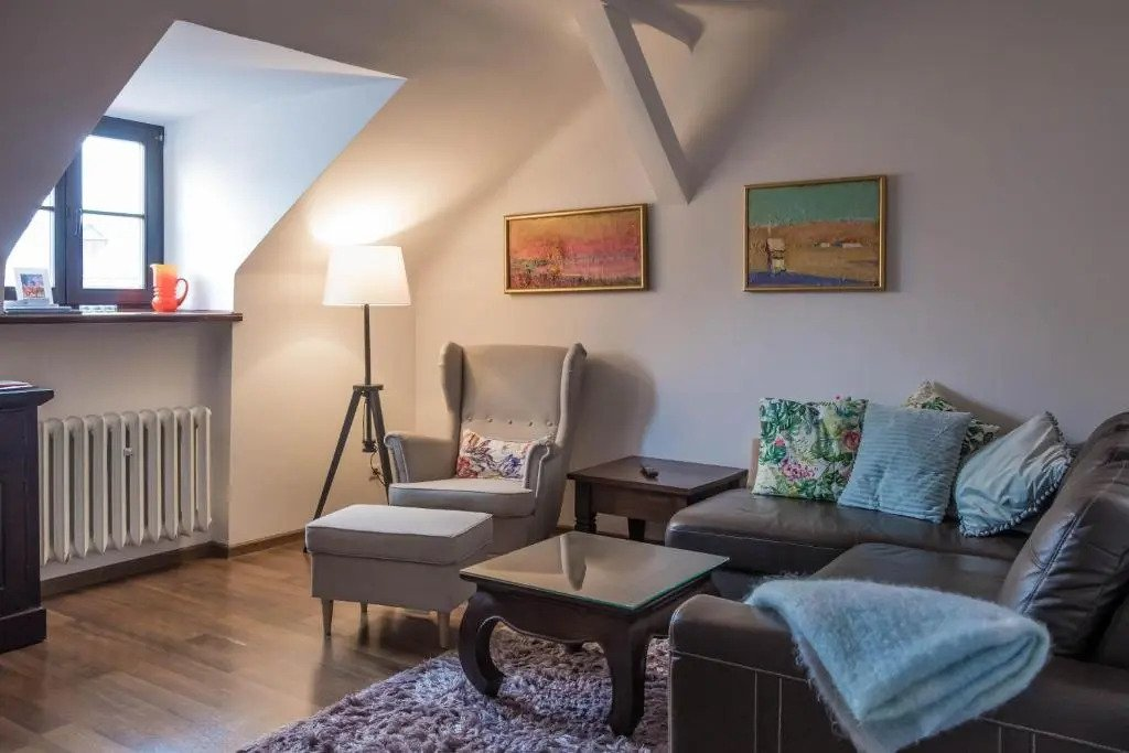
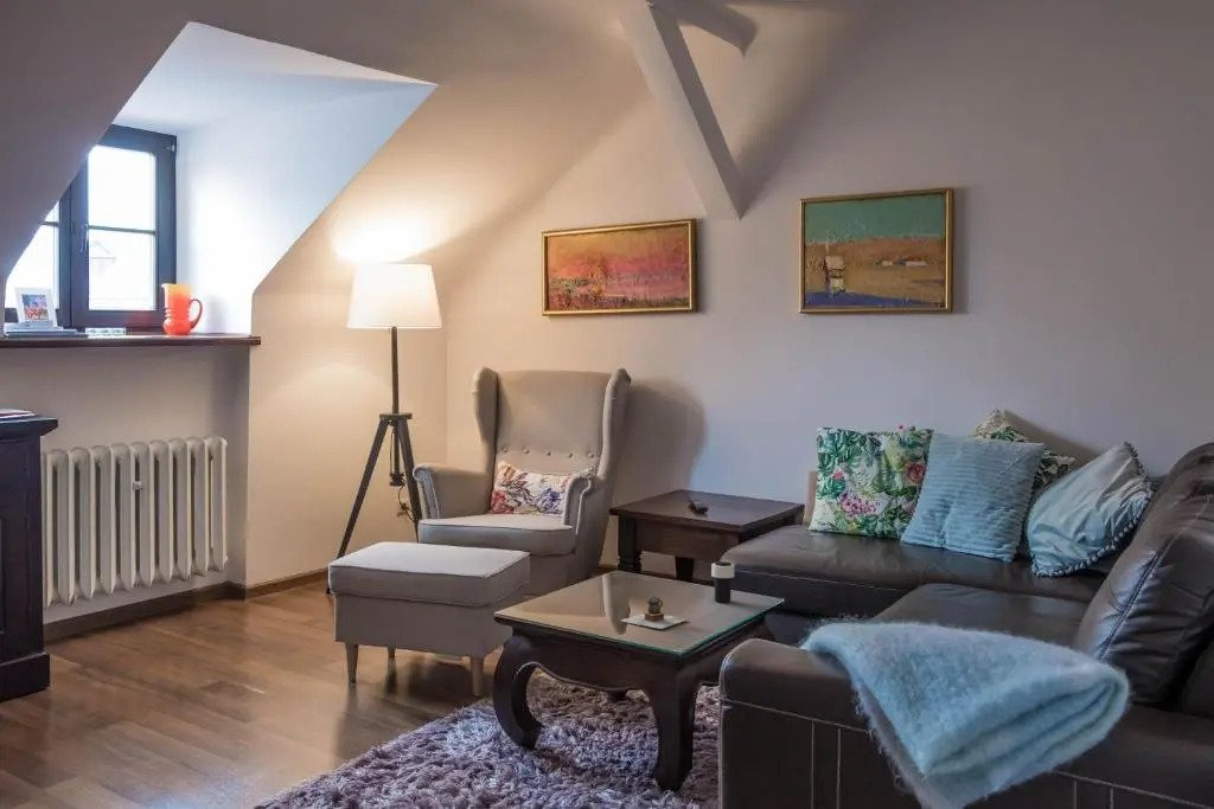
+ cup [710,560,736,604]
+ teapot [620,595,686,630]
